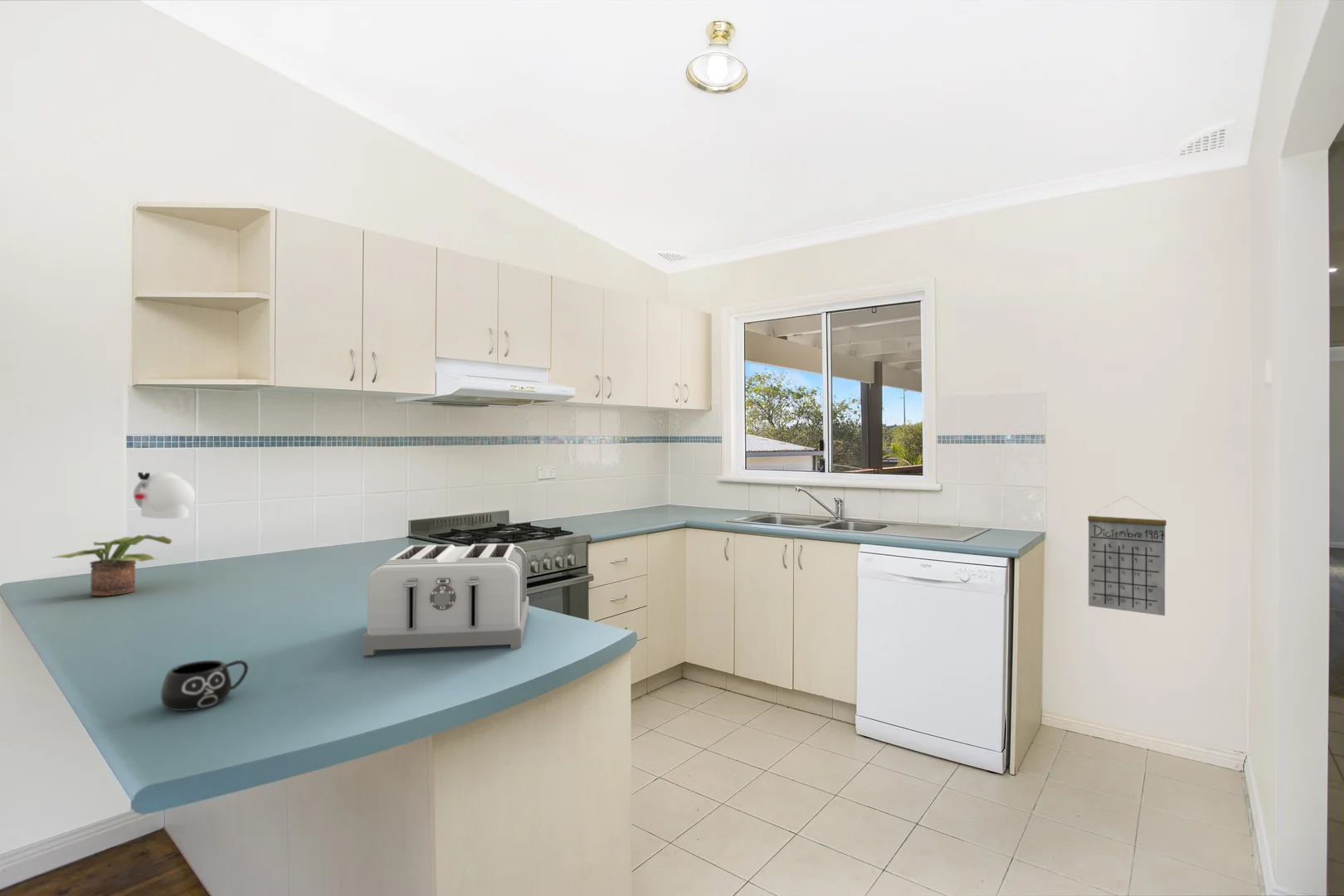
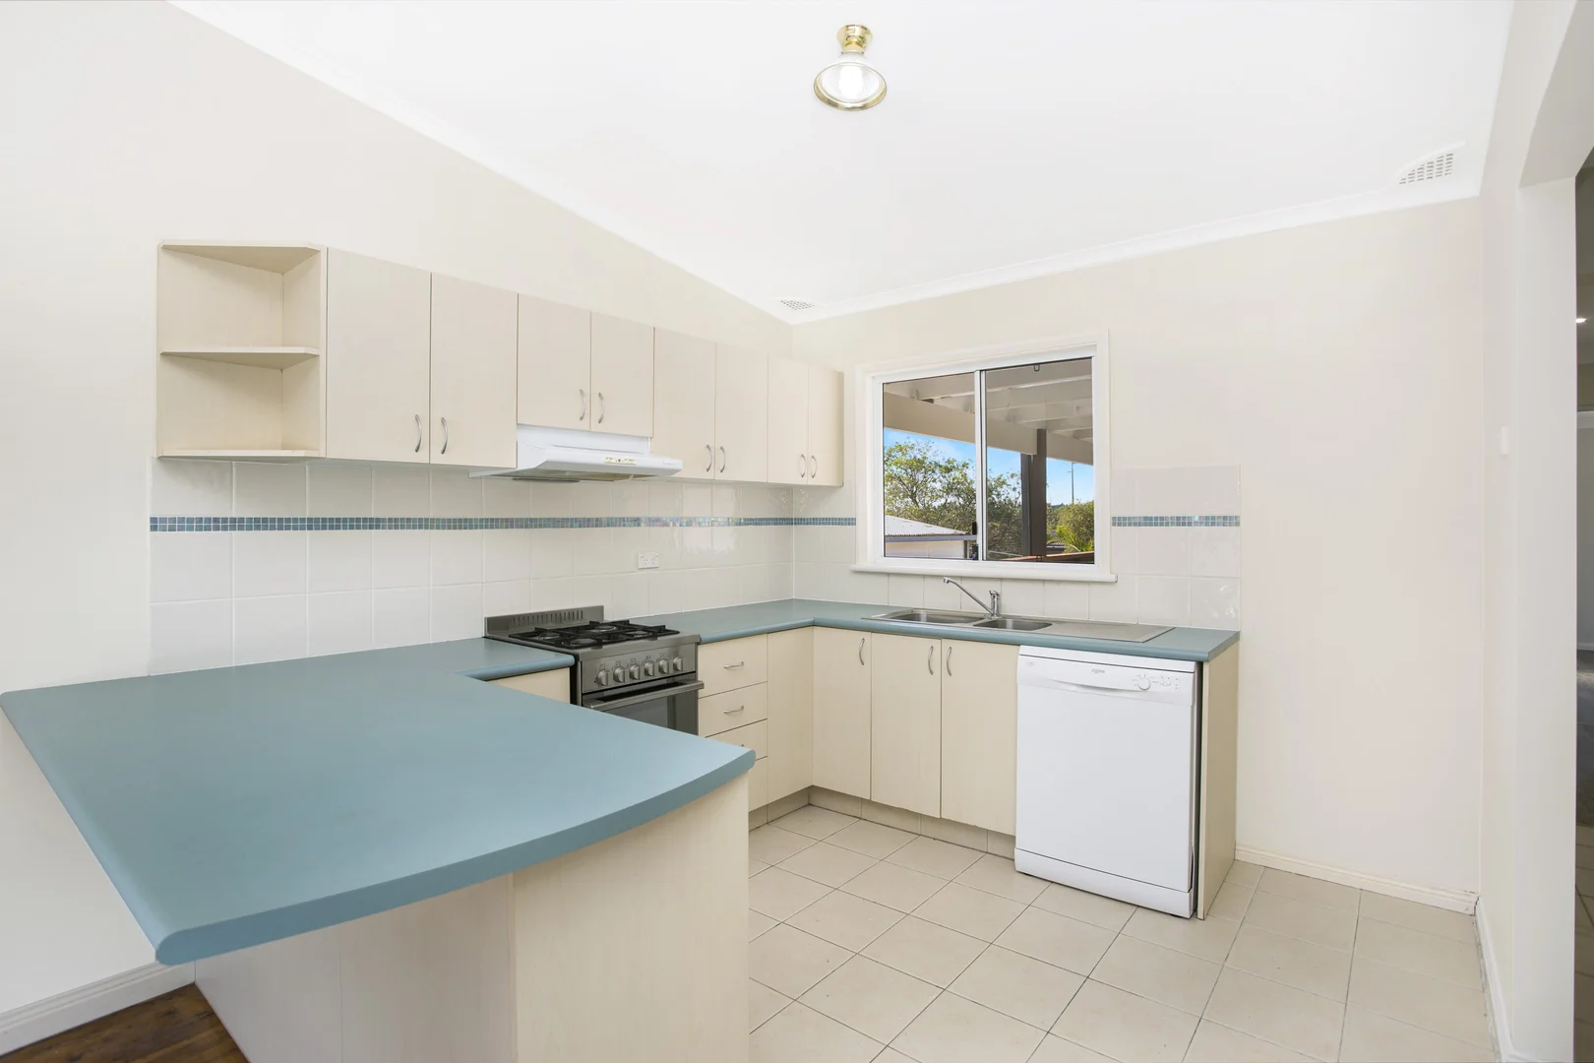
- mug [160,660,249,712]
- calendar [1087,495,1167,616]
- toaster [362,543,529,656]
- potted plant [53,471,196,597]
